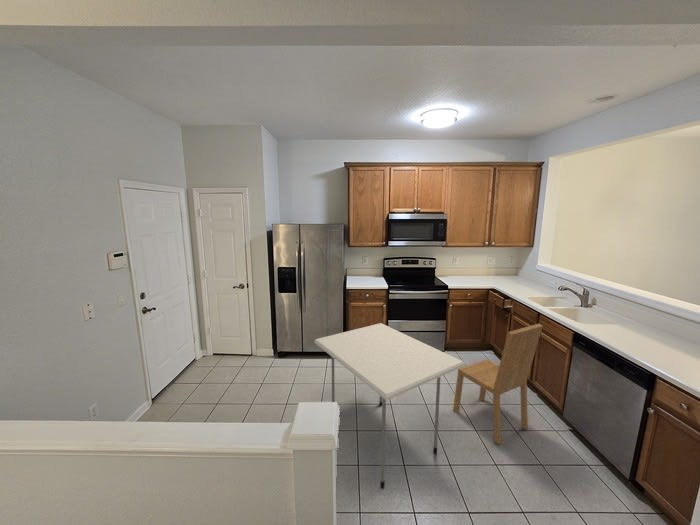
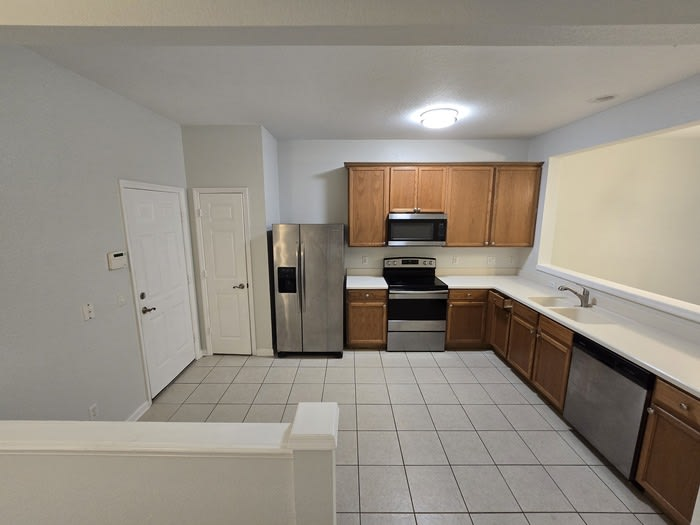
- dining chair [452,323,544,445]
- dining table [313,322,466,490]
